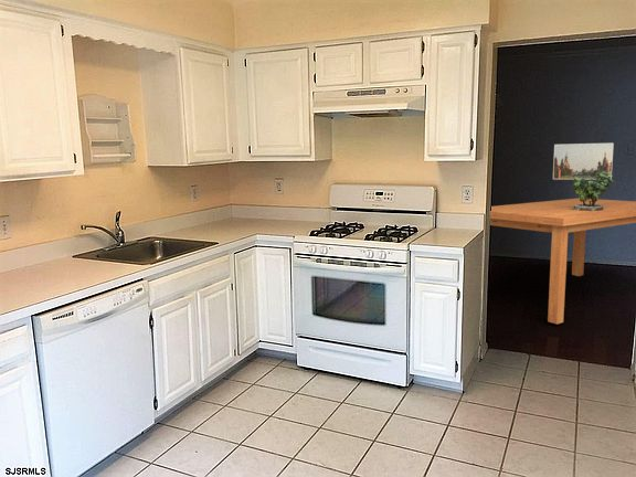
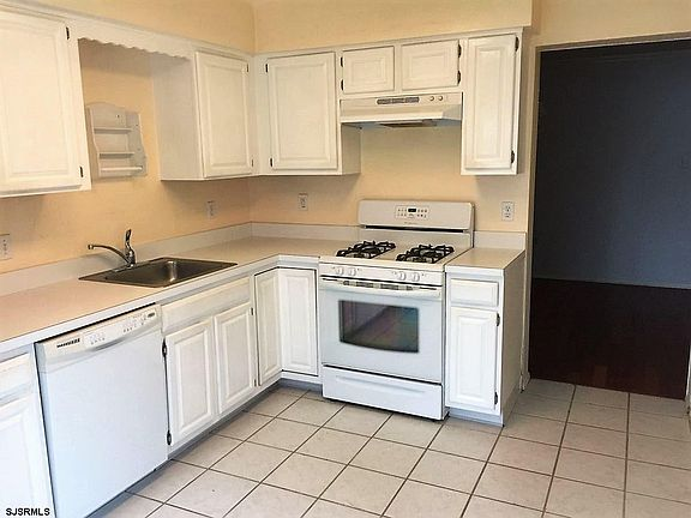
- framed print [552,142,615,180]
- dining table [489,198,636,326]
- potted plant [568,171,616,211]
